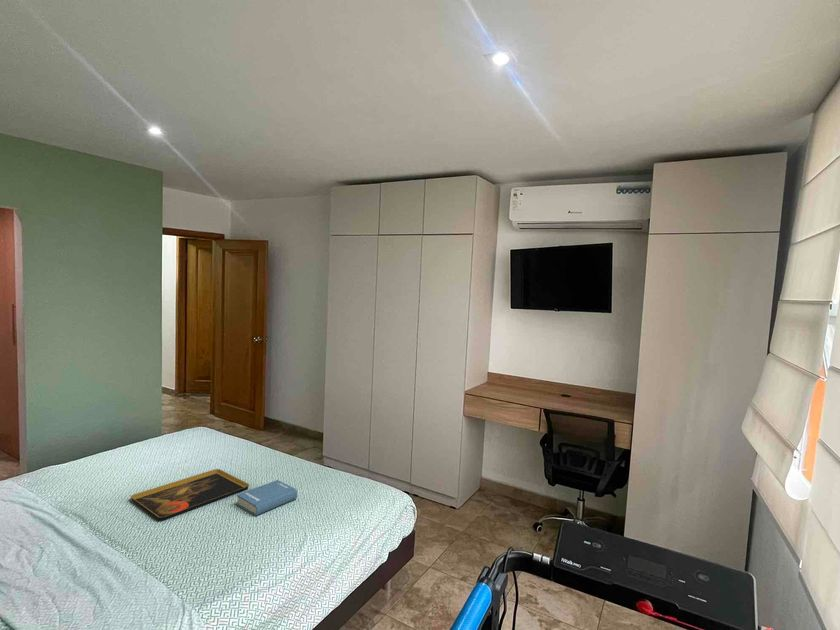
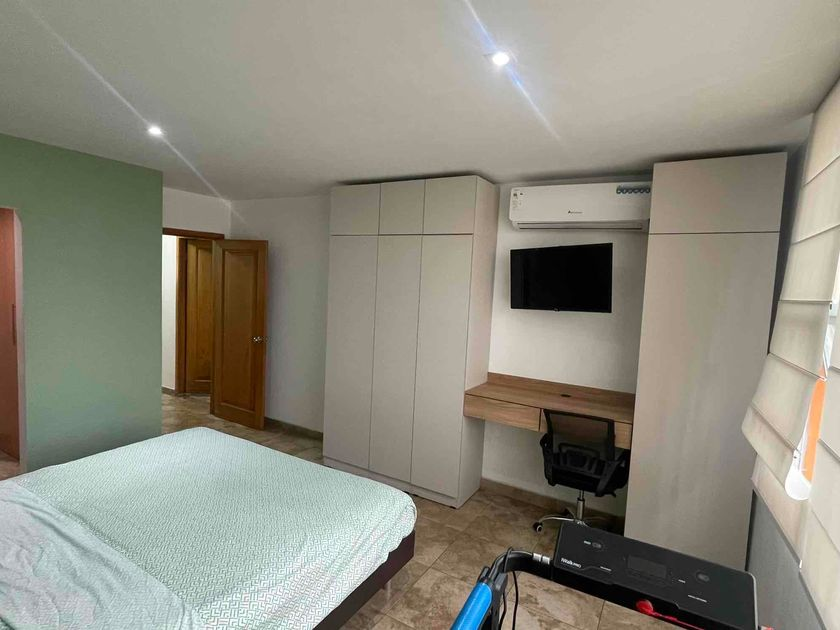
- decorative tray [130,468,250,522]
- book [236,479,298,517]
